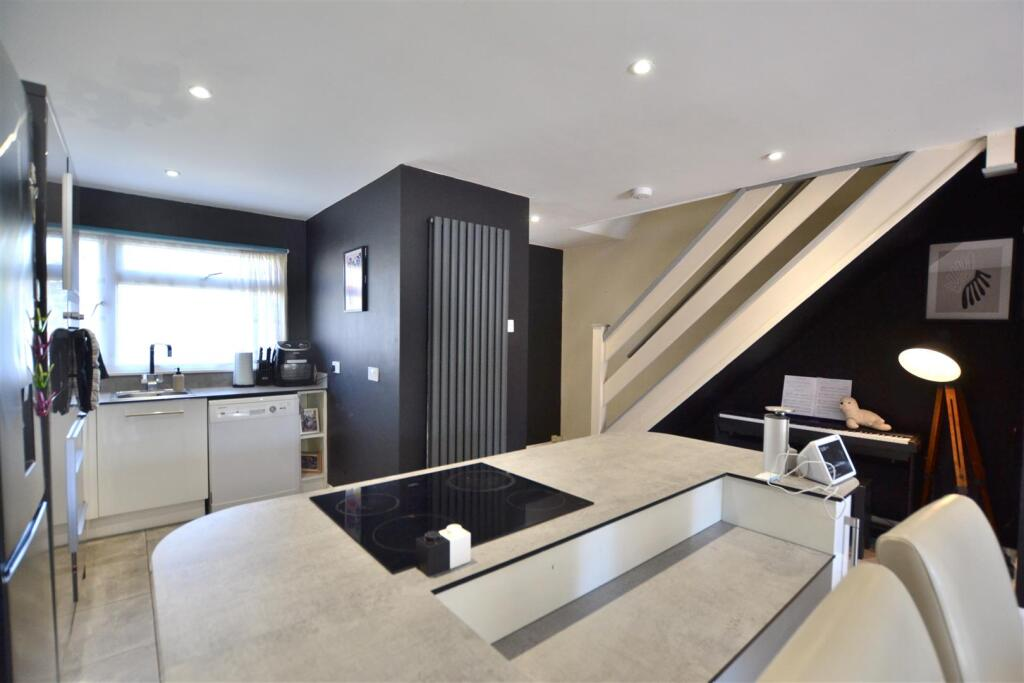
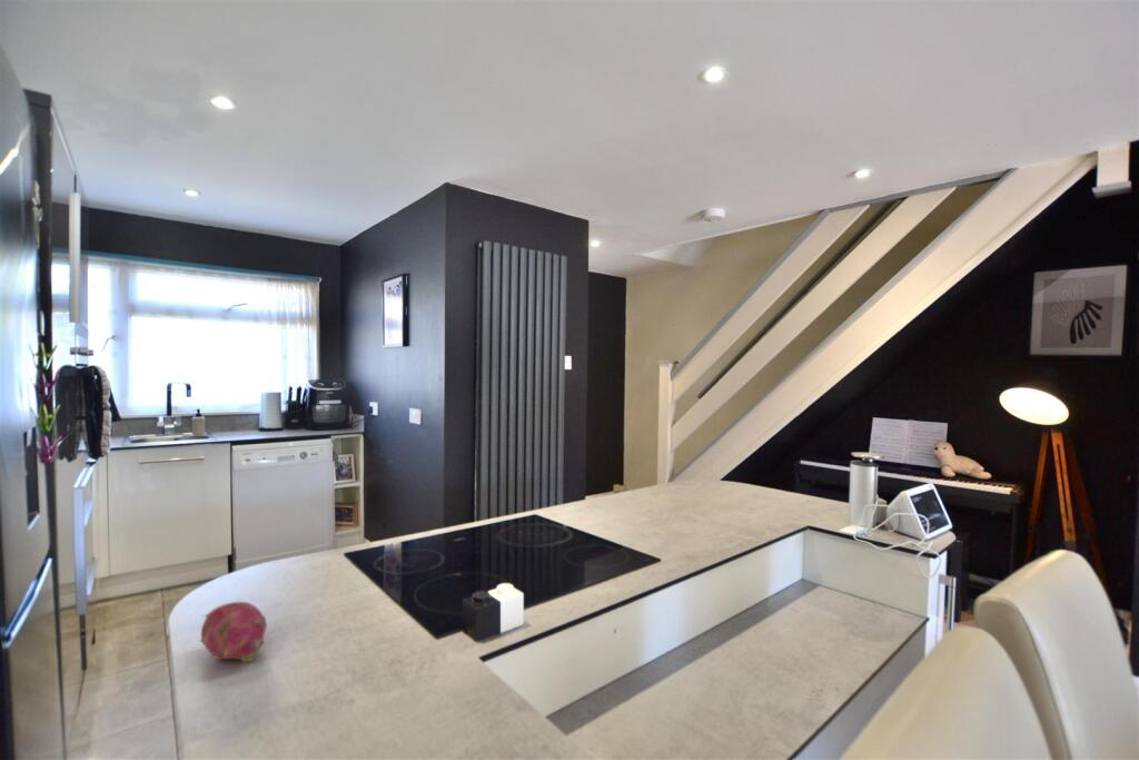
+ fruit [199,601,268,664]
